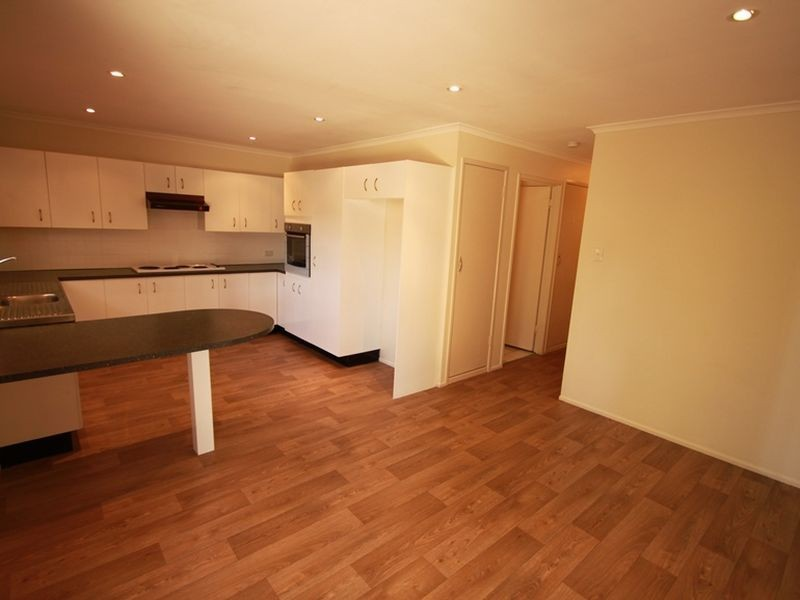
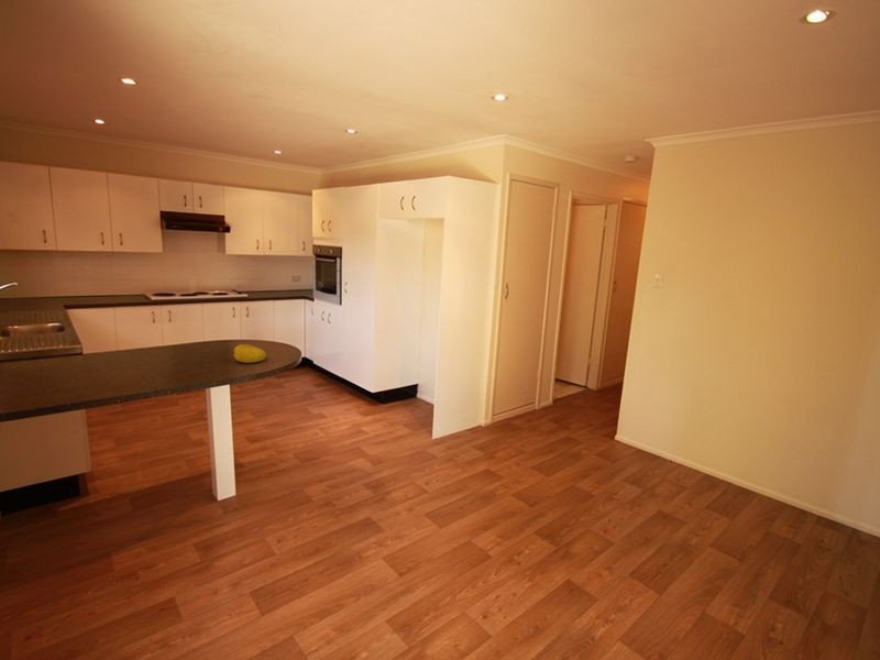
+ fruit [232,343,267,364]
